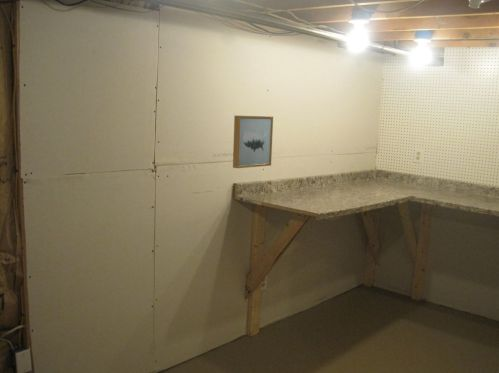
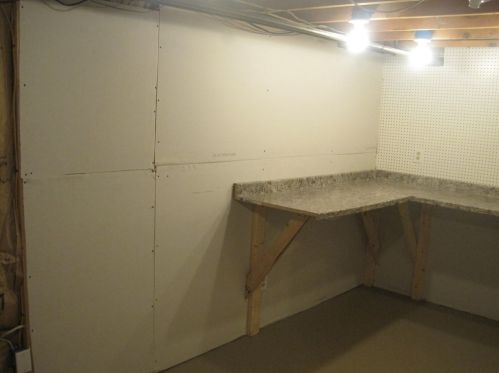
- wall art [232,115,274,169]
